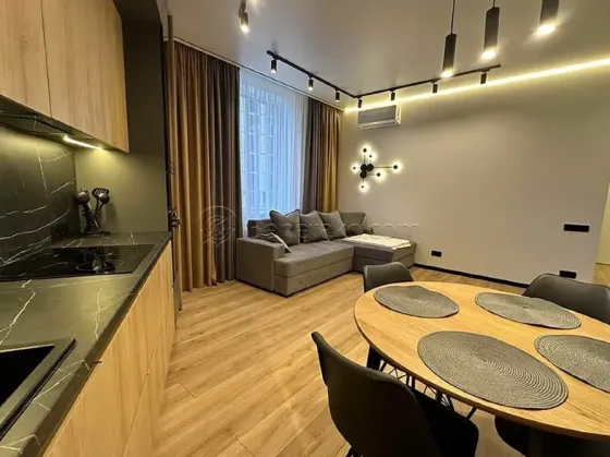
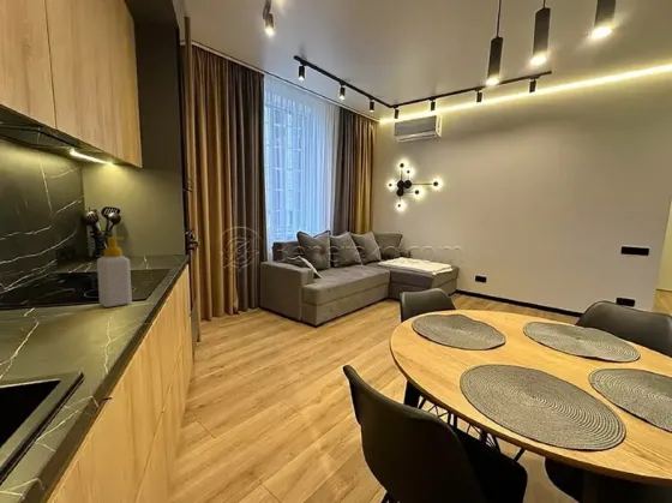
+ soap bottle [96,236,133,309]
